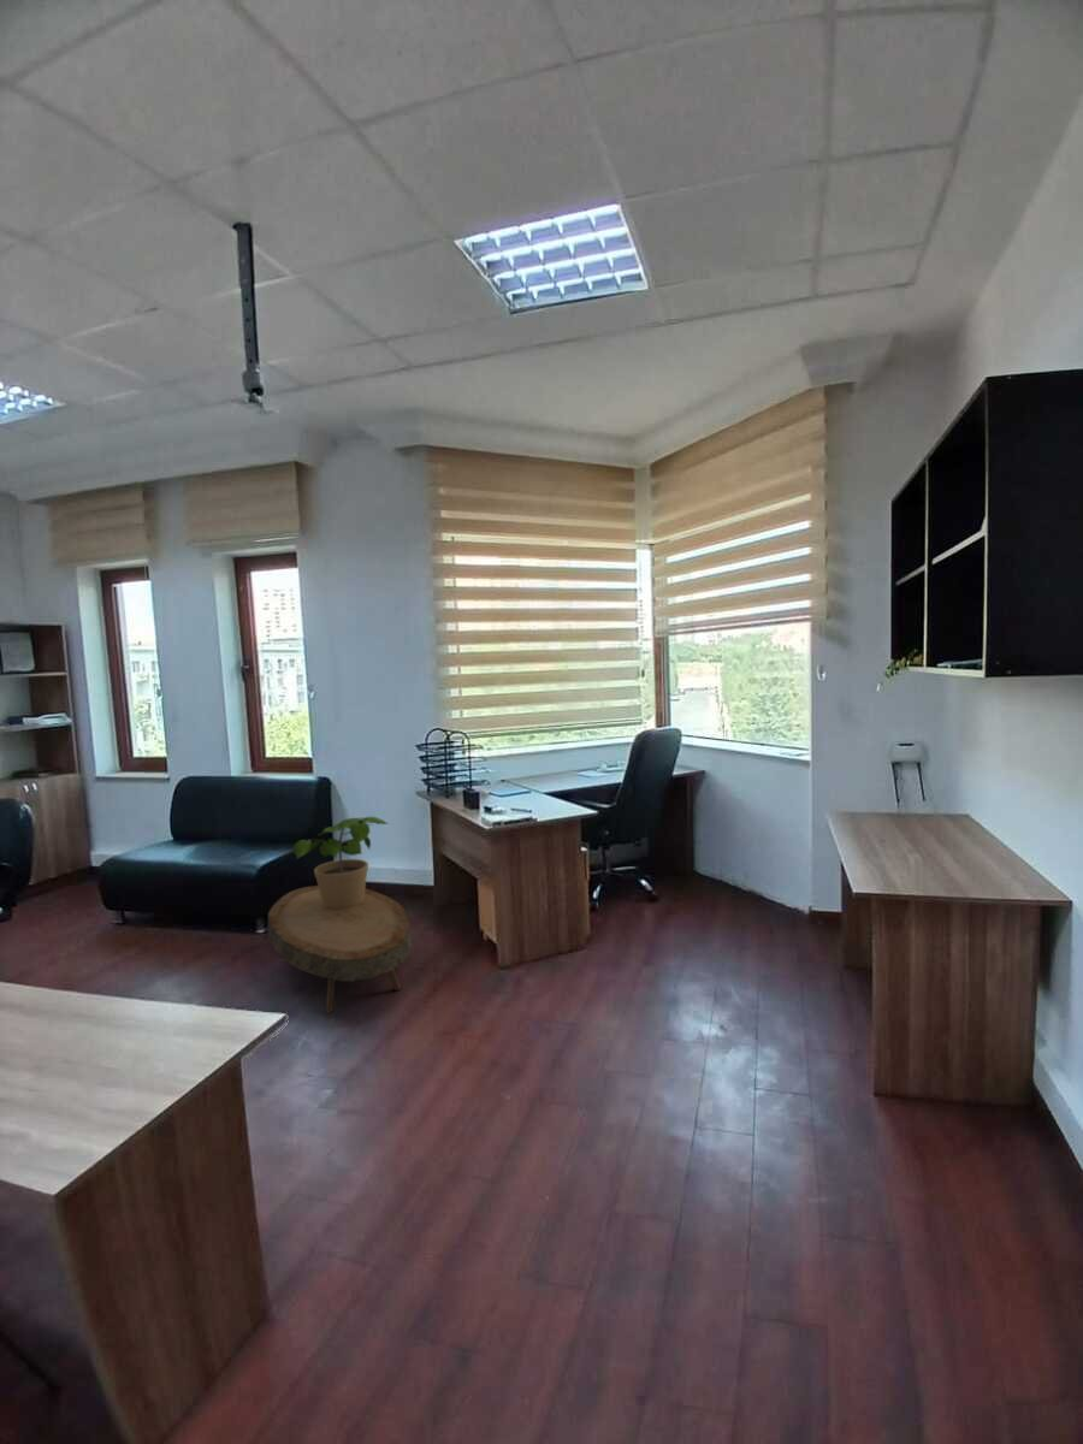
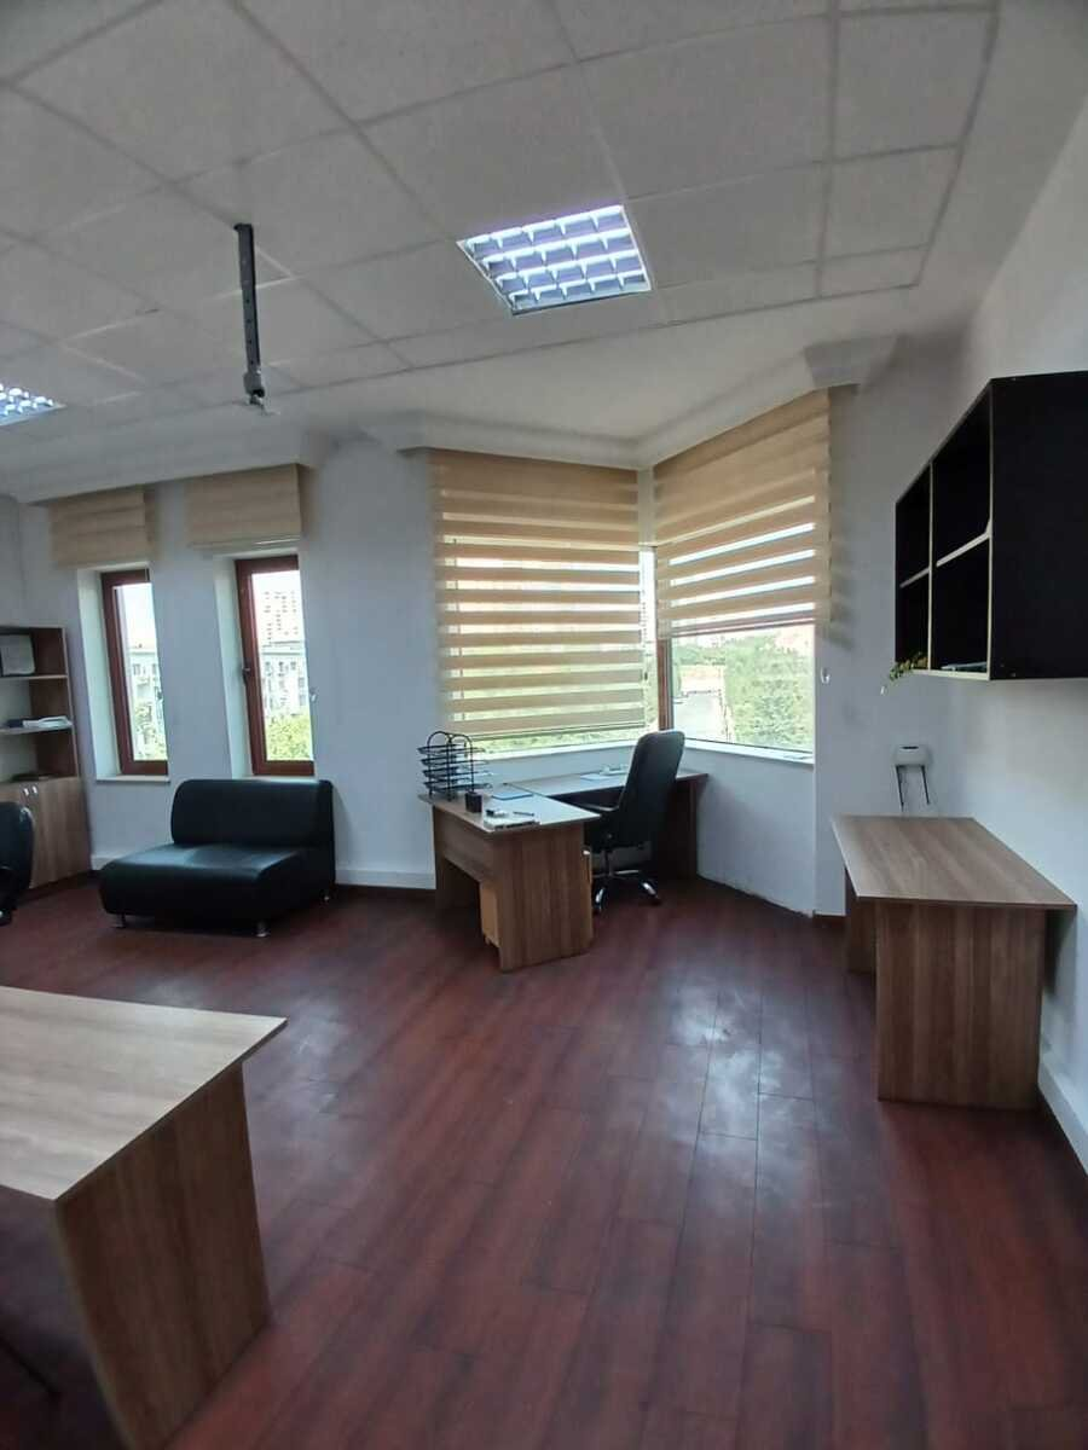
- coffee table [267,884,413,1014]
- potted plant [292,816,390,909]
